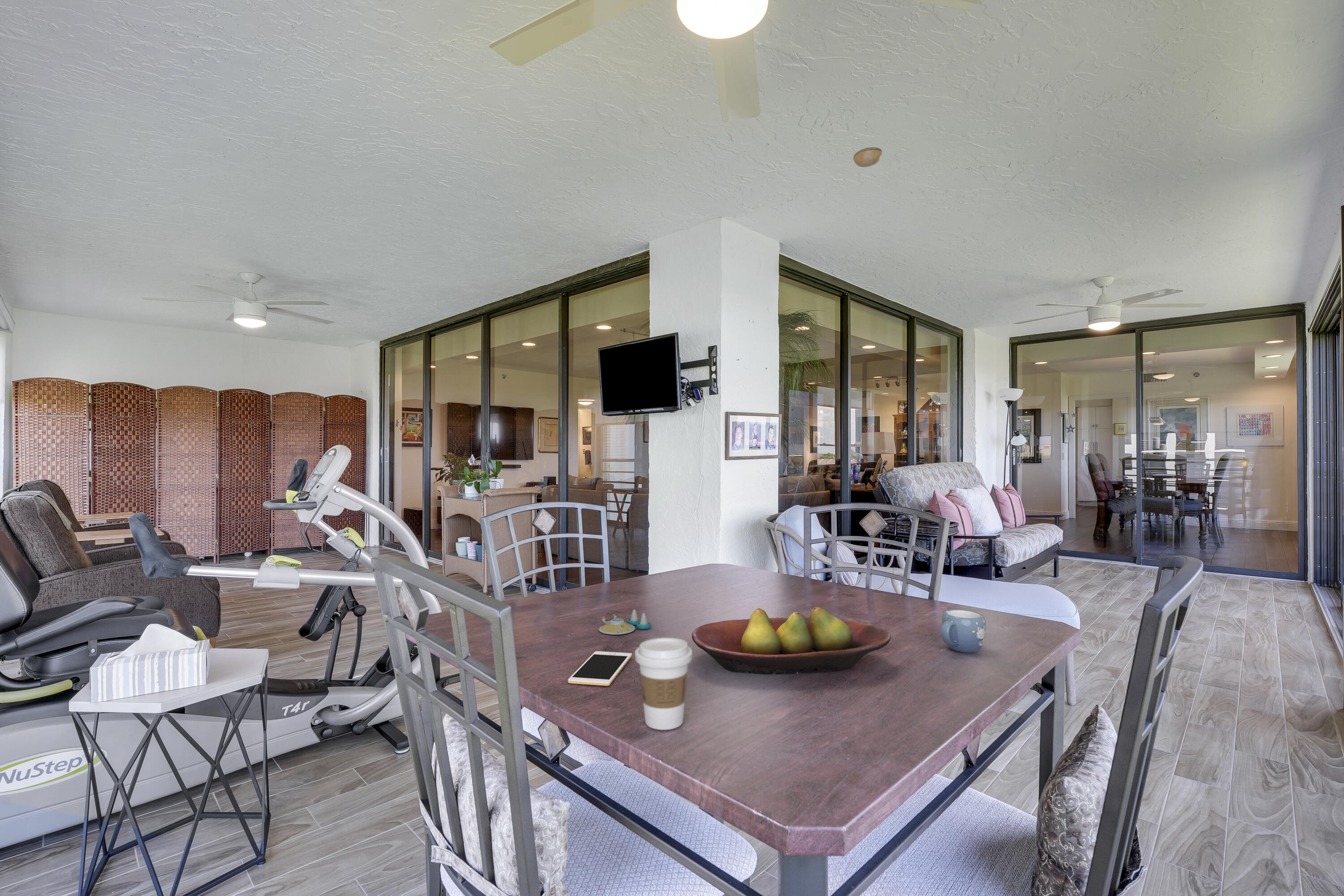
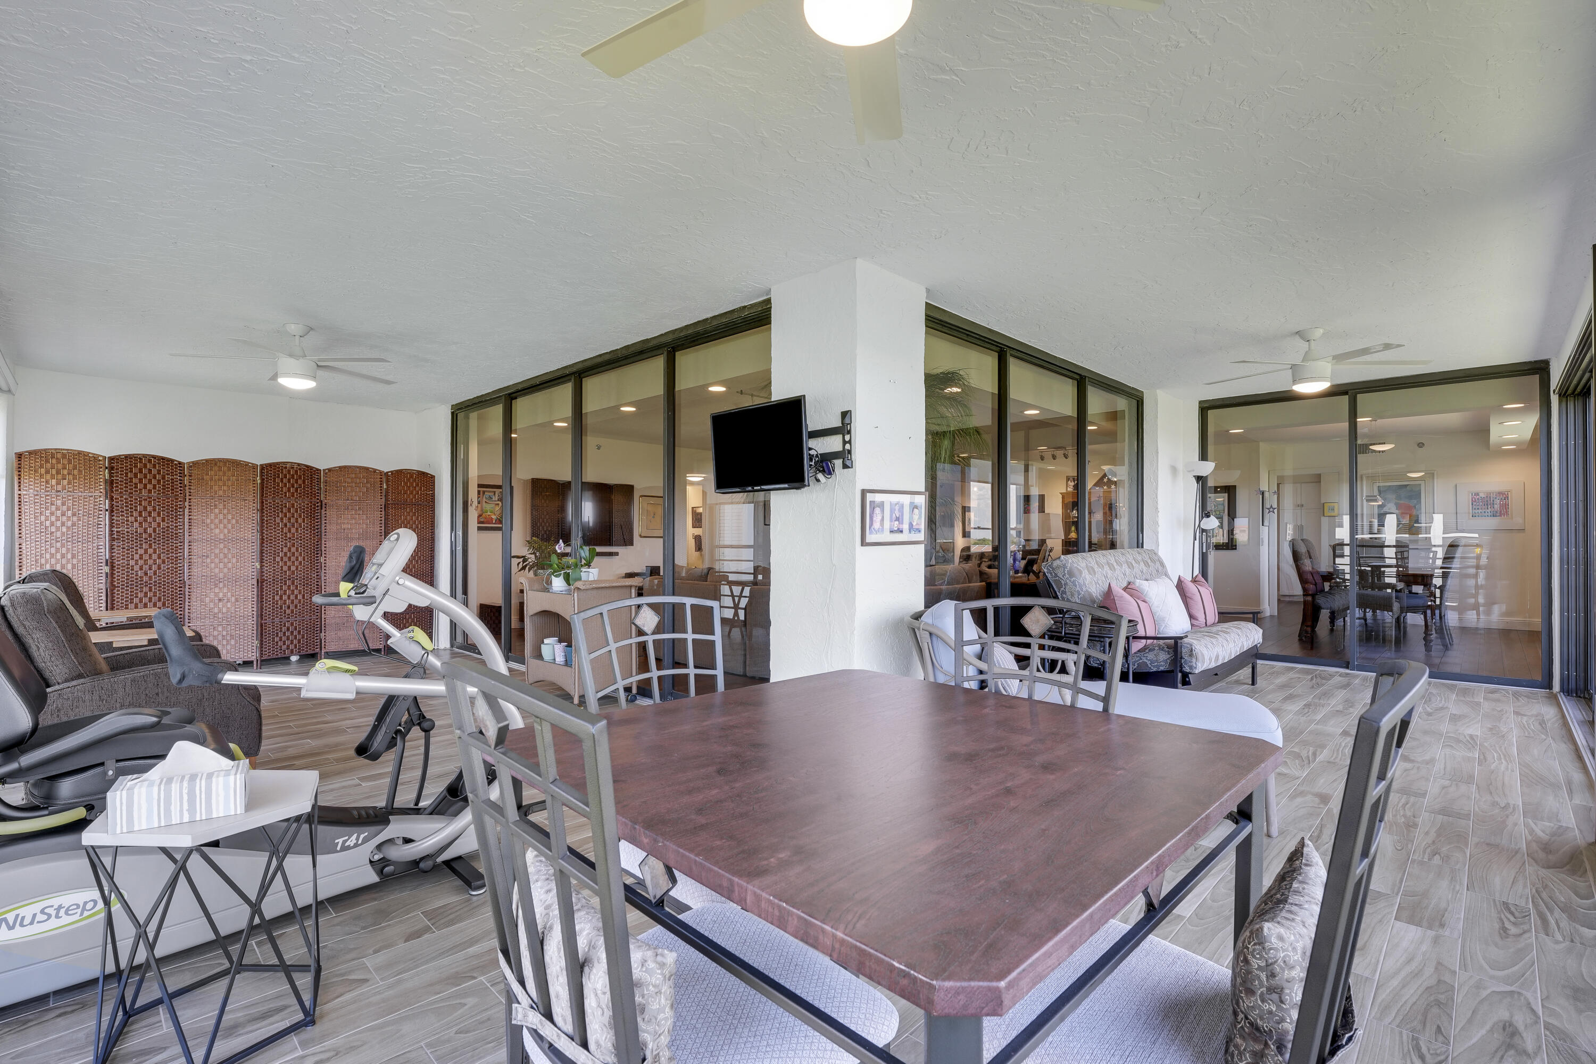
- coffee cup [634,637,693,731]
- fruit bowl [691,607,891,675]
- cell phone [568,651,633,686]
- salt and pepper shaker set [599,609,651,635]
- mug [941,609,986,653]
- smoke detector [853,147,883,168]
